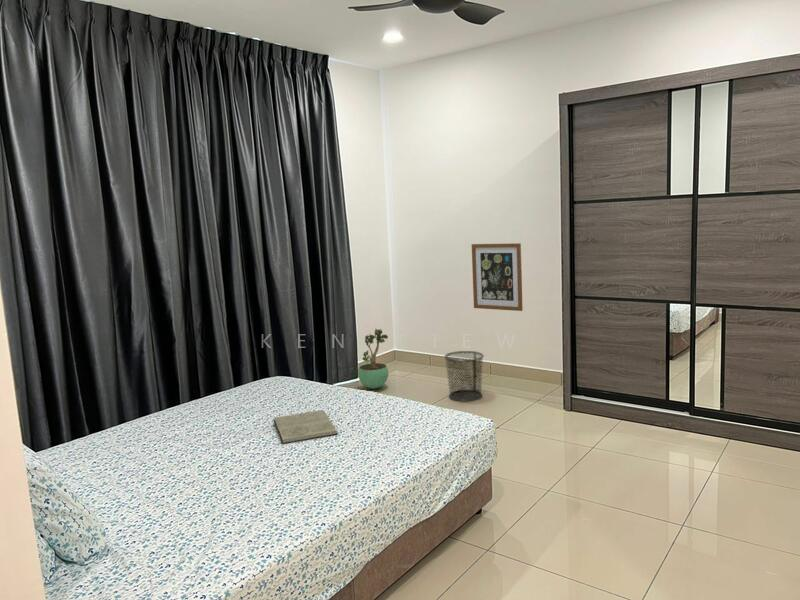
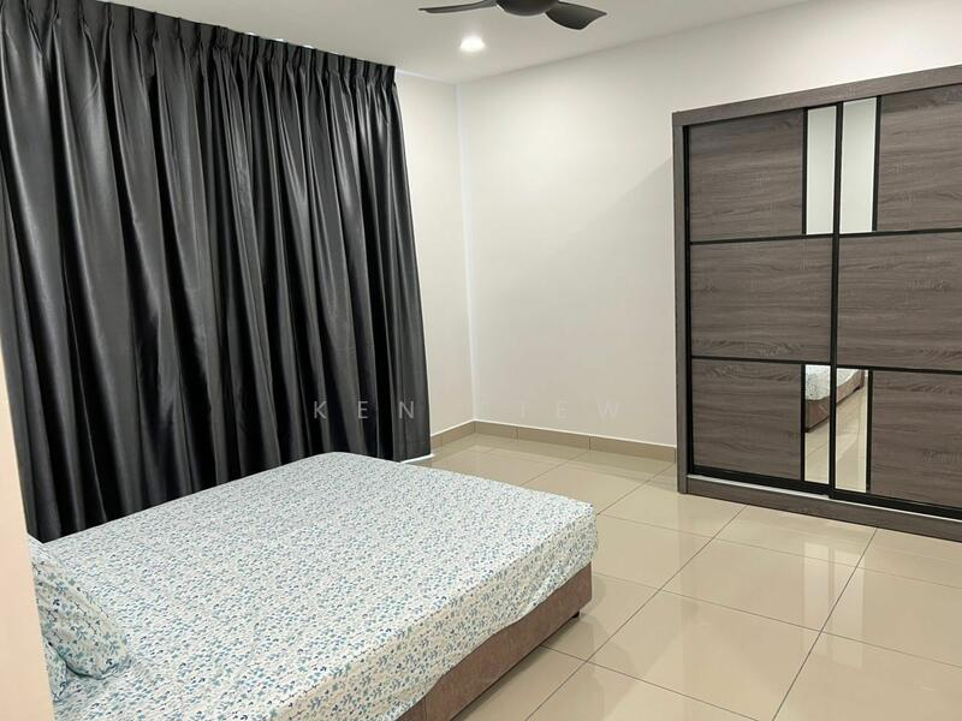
- book [272,409,339,445]
- waste bin [443,350,485,402]
- potted plant [357,328,389,390]
- wall art [471,242,524,312]
